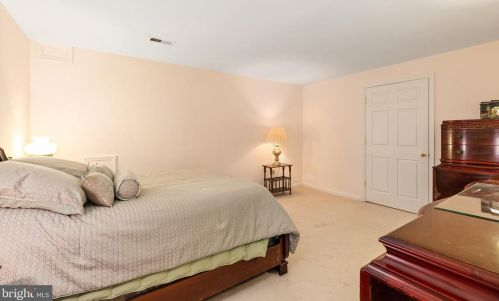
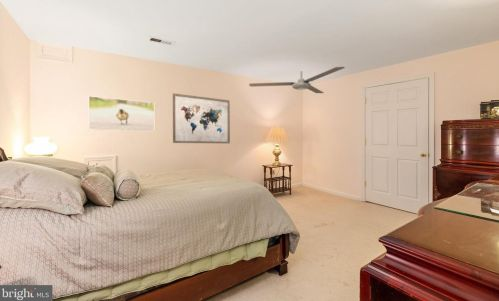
+ ceiling fan [248,66,346,94]
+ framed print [88,95,156,133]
+ wall art [172,92,231,144]
